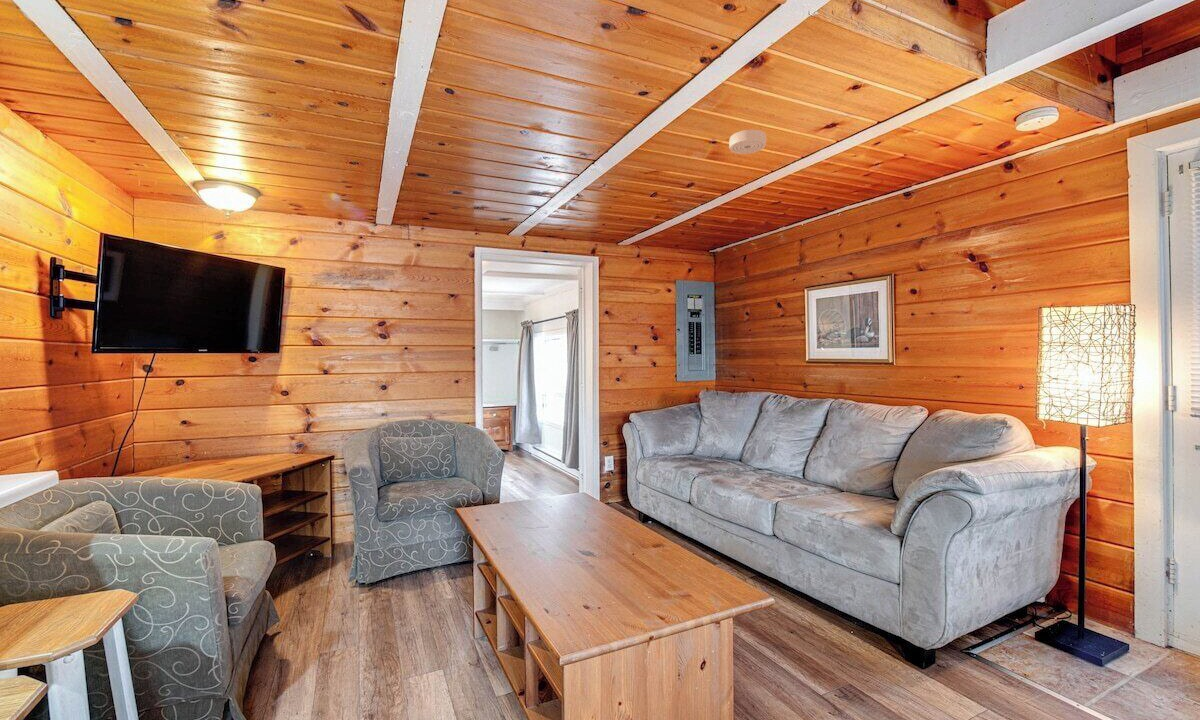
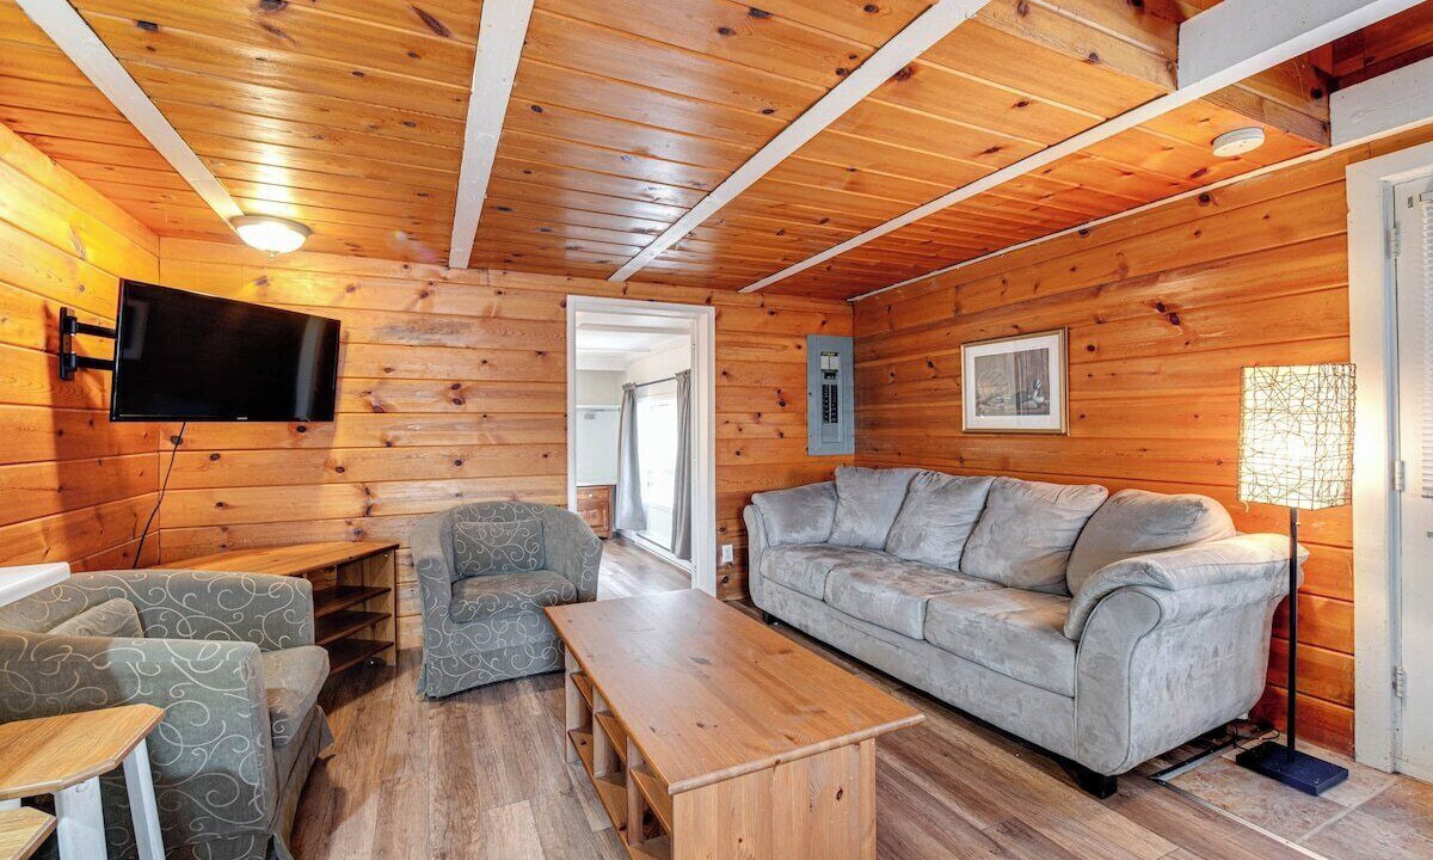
- smoke detector [728,129,767,155]
